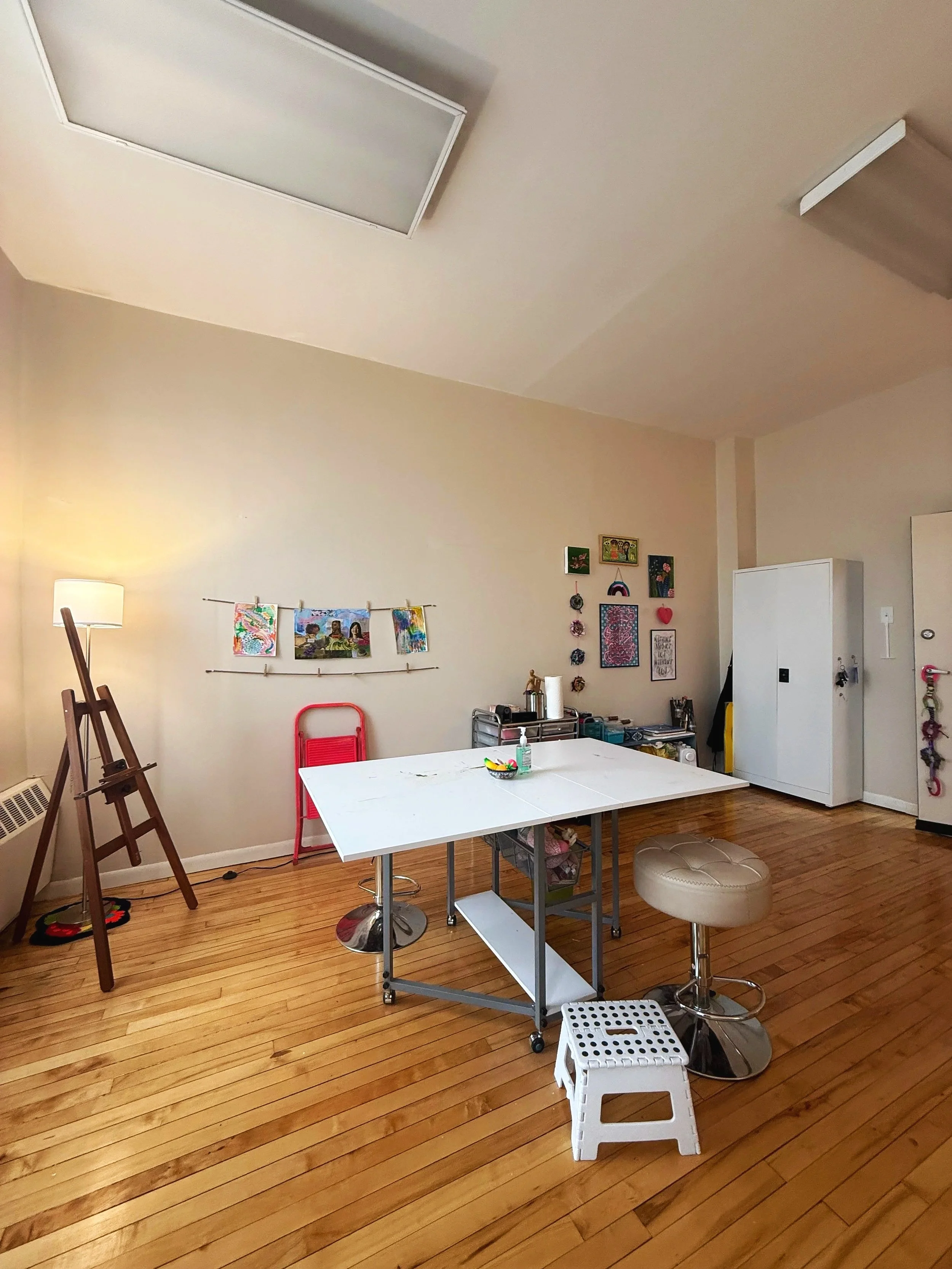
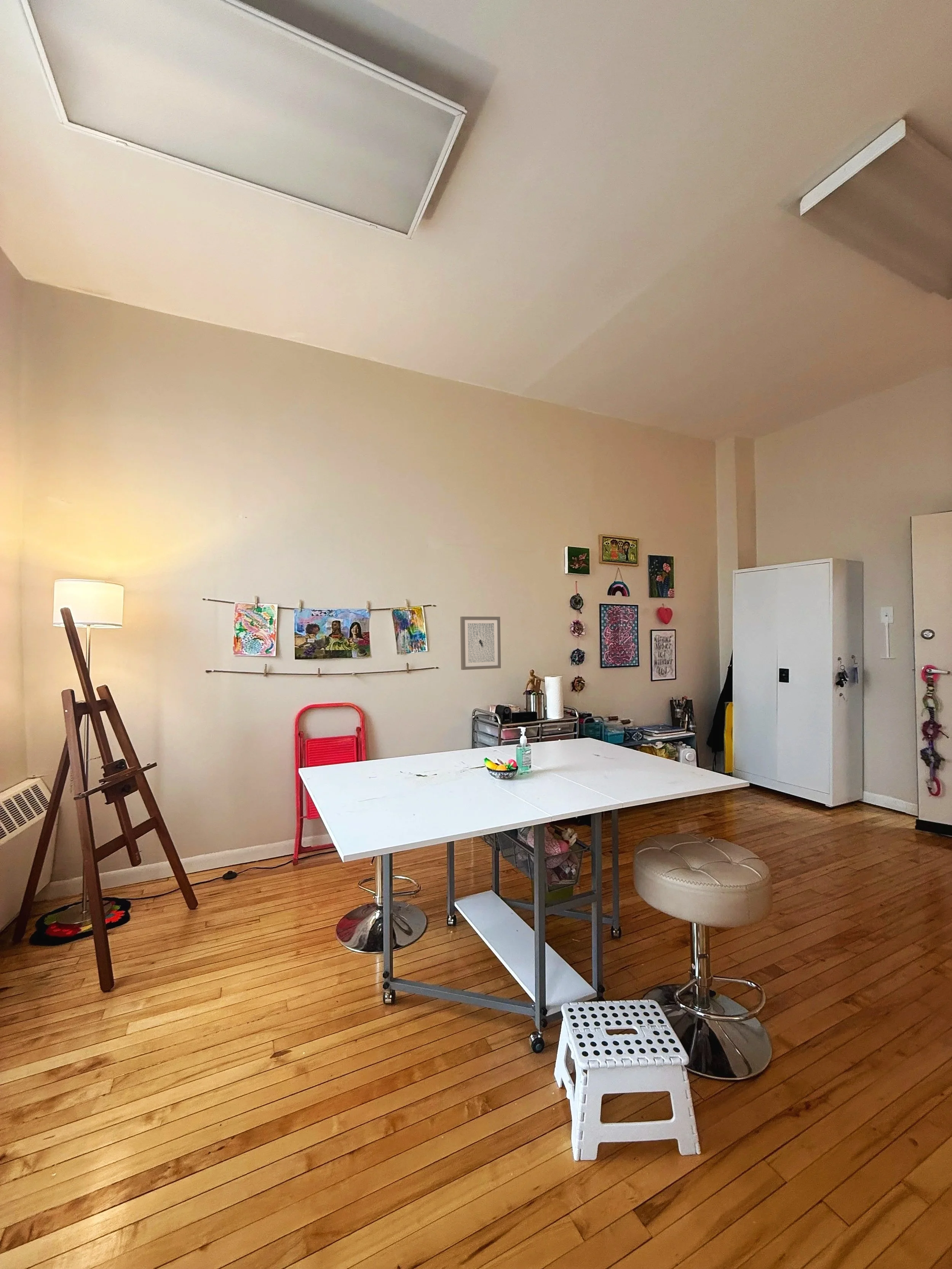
+ wall art [460,616,501,670]
